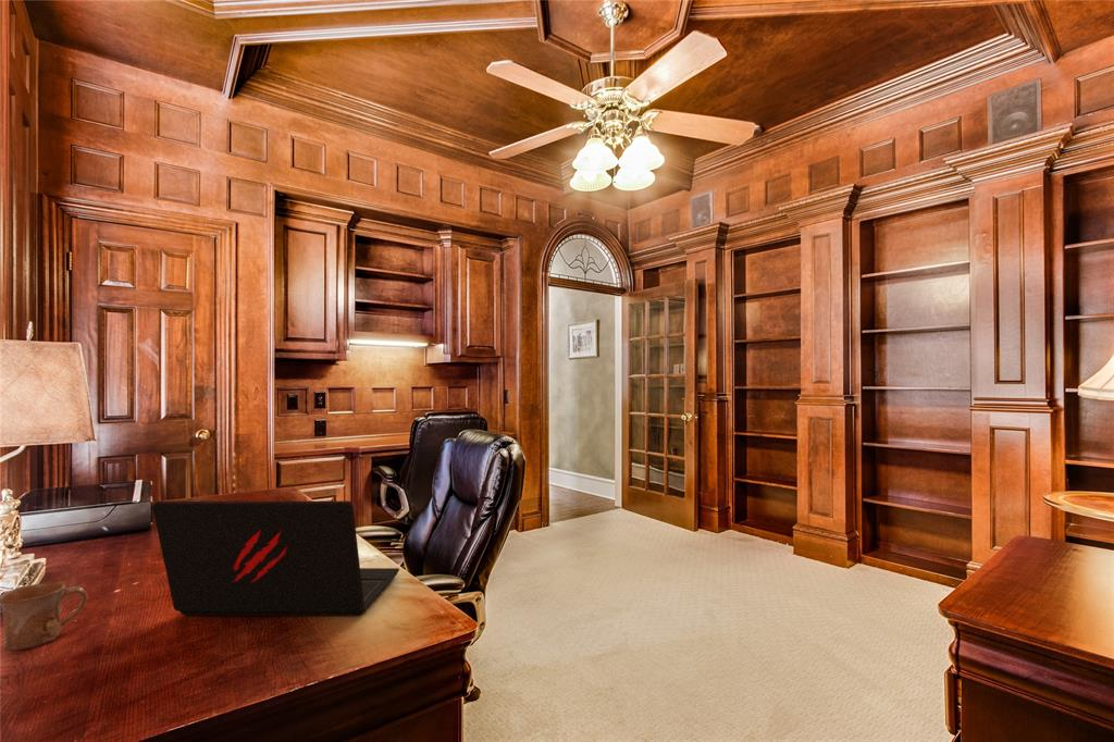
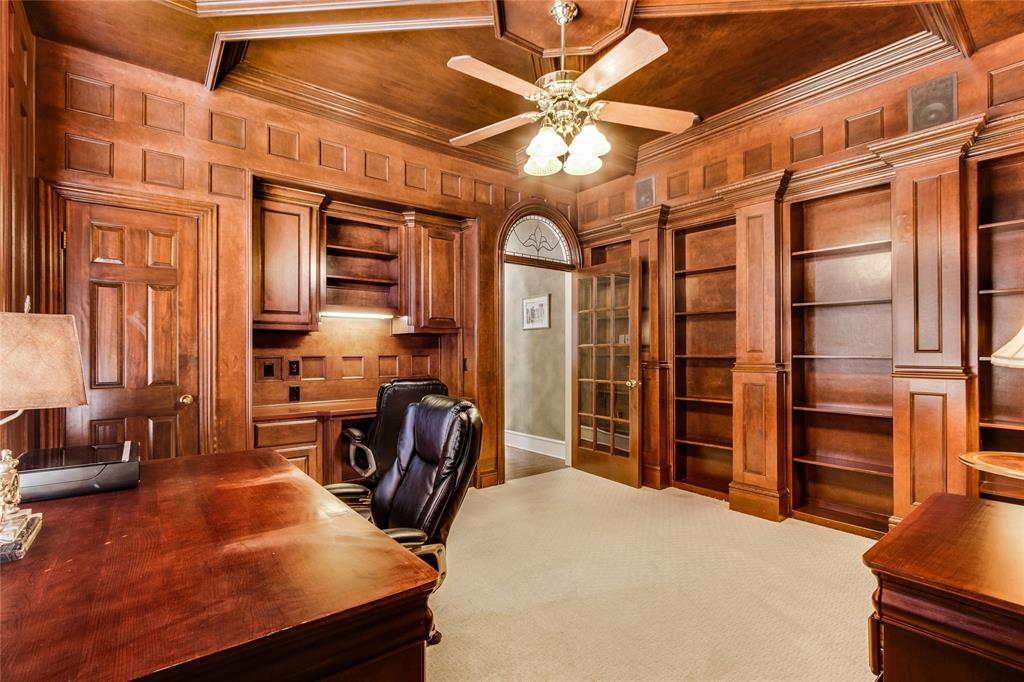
- laptop [151,500,400,617]
- mug [0,581,88,651]
